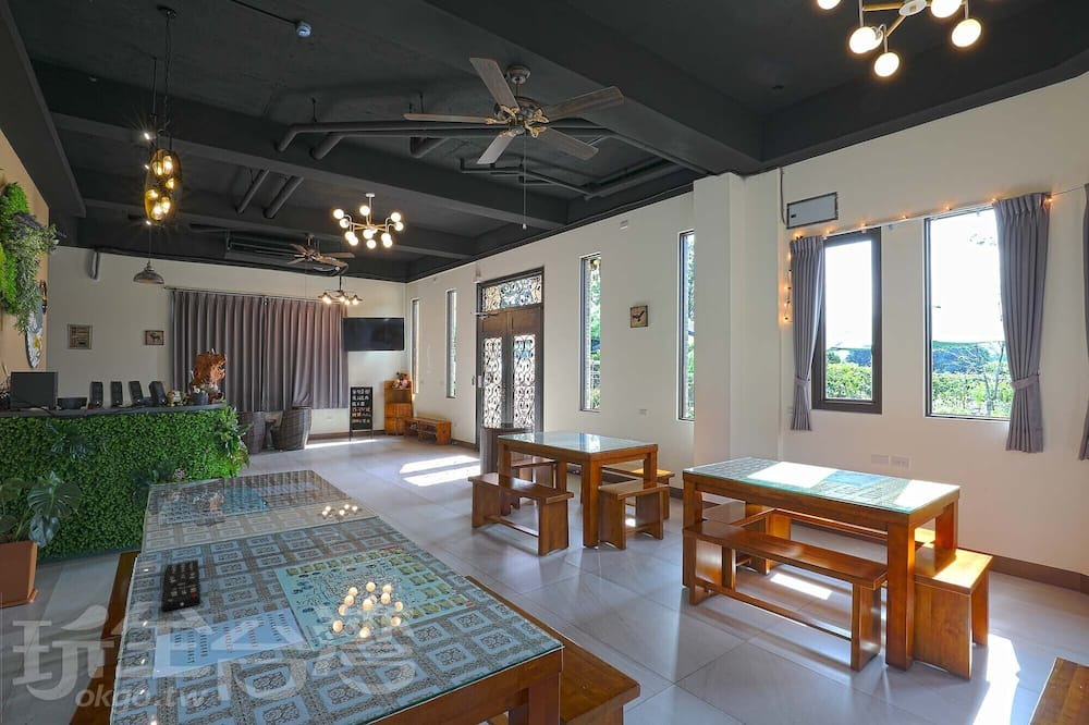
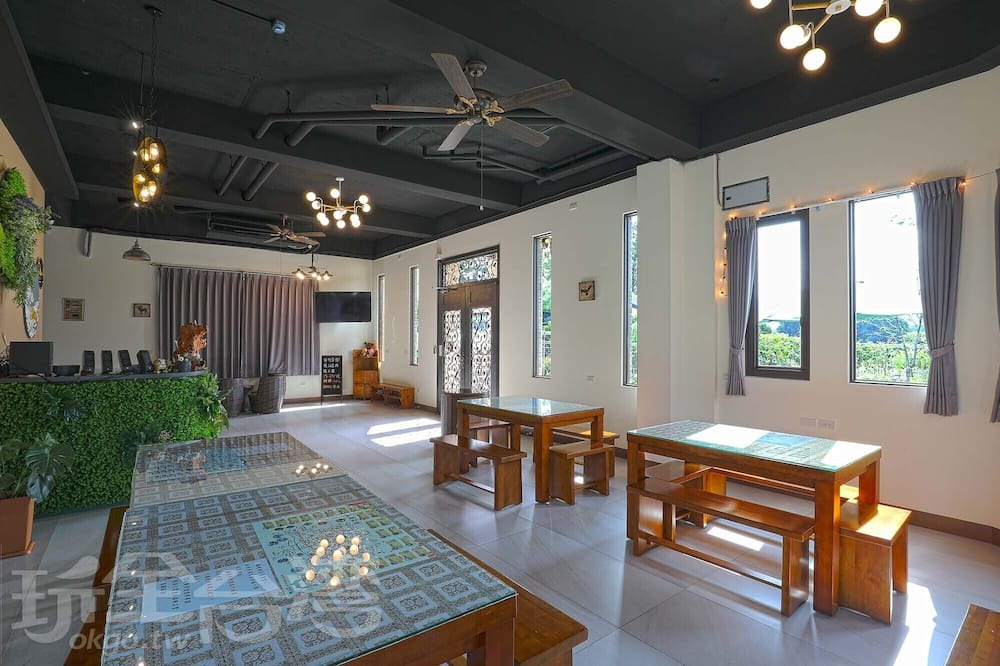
- remote control [162,560,201,612]
